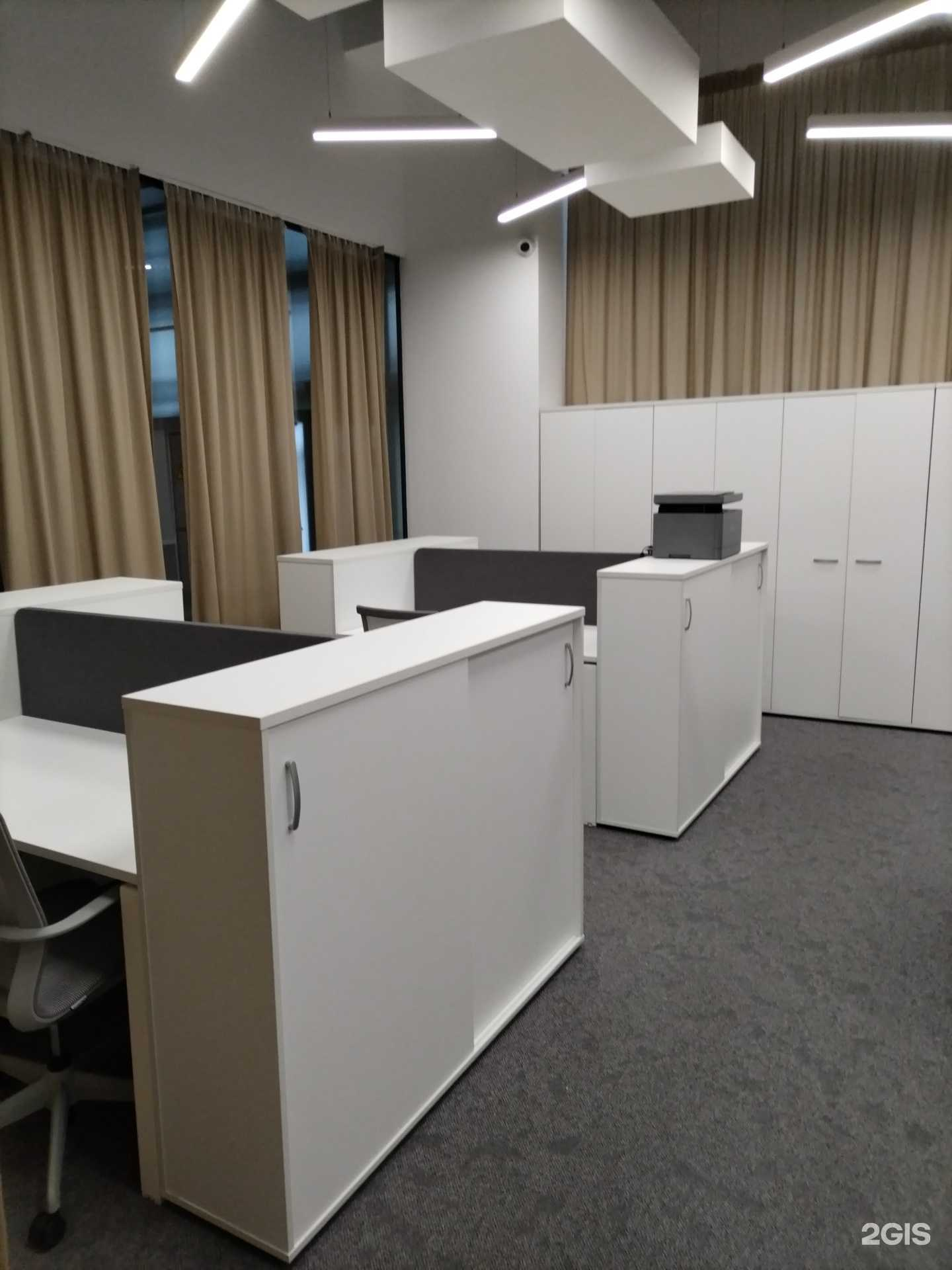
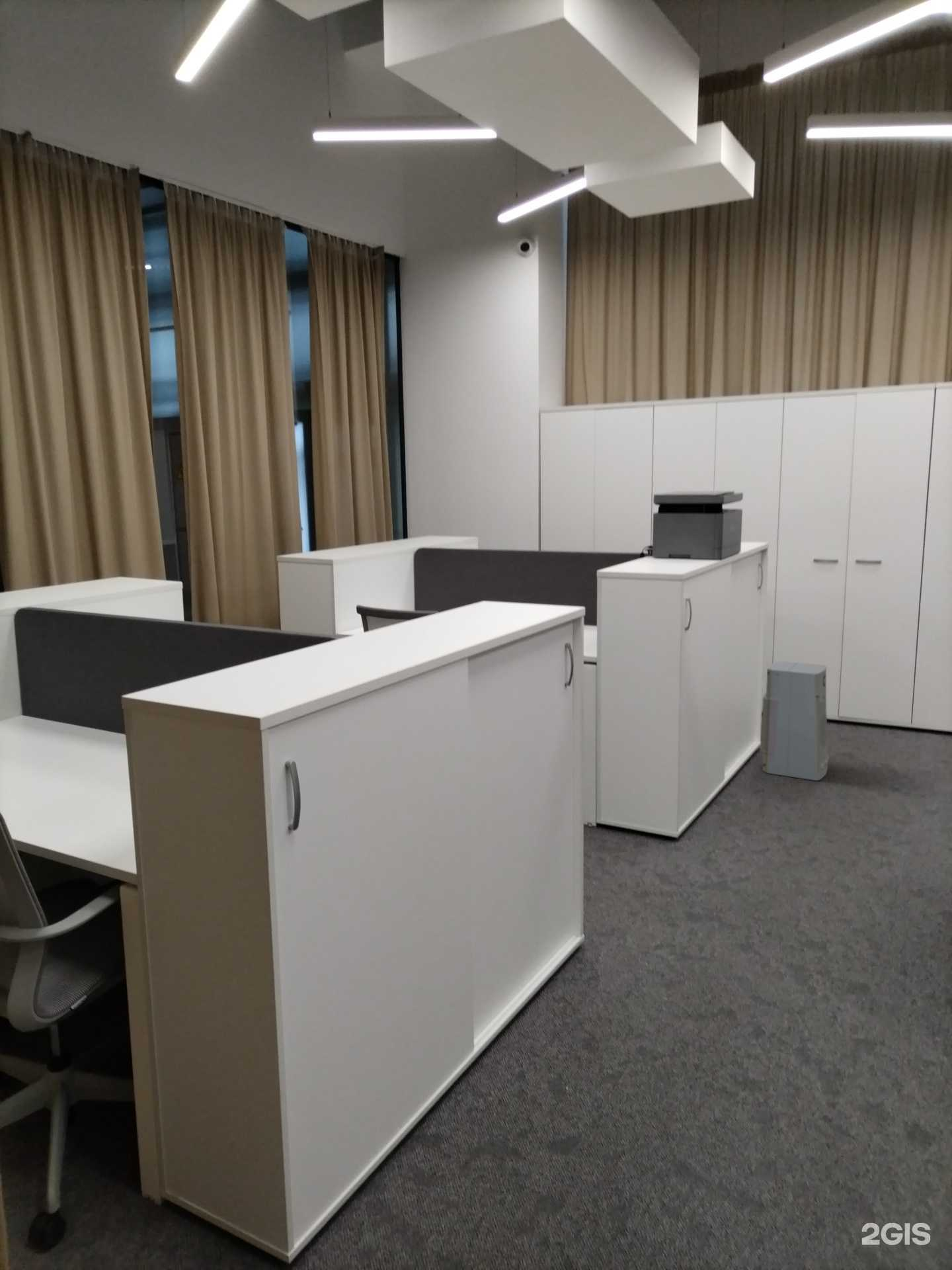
+ air purifier [760,661,830,781]
